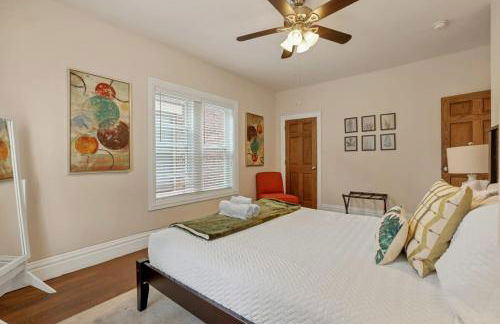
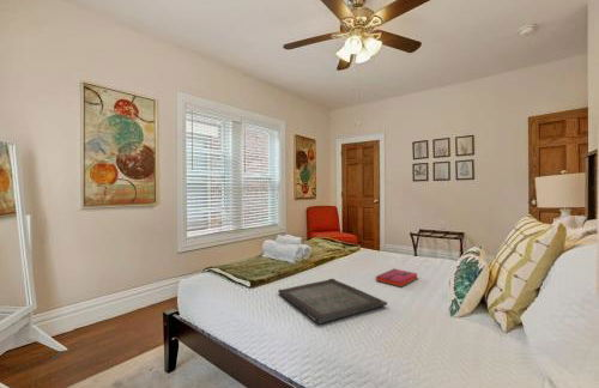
+ hardback book [375,267,419,289]
+ serving tray [277,278,388,326]
